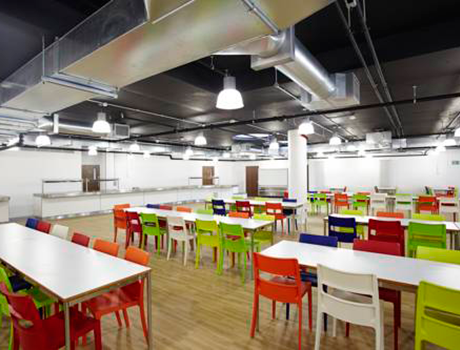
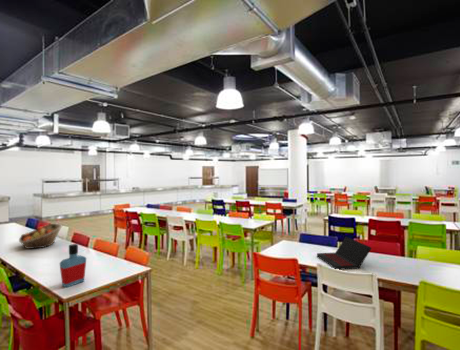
+ fruit basket [18,223,63,250]
+ laptop [316,236,373,271]
+ bottle [59,243,87,288]
